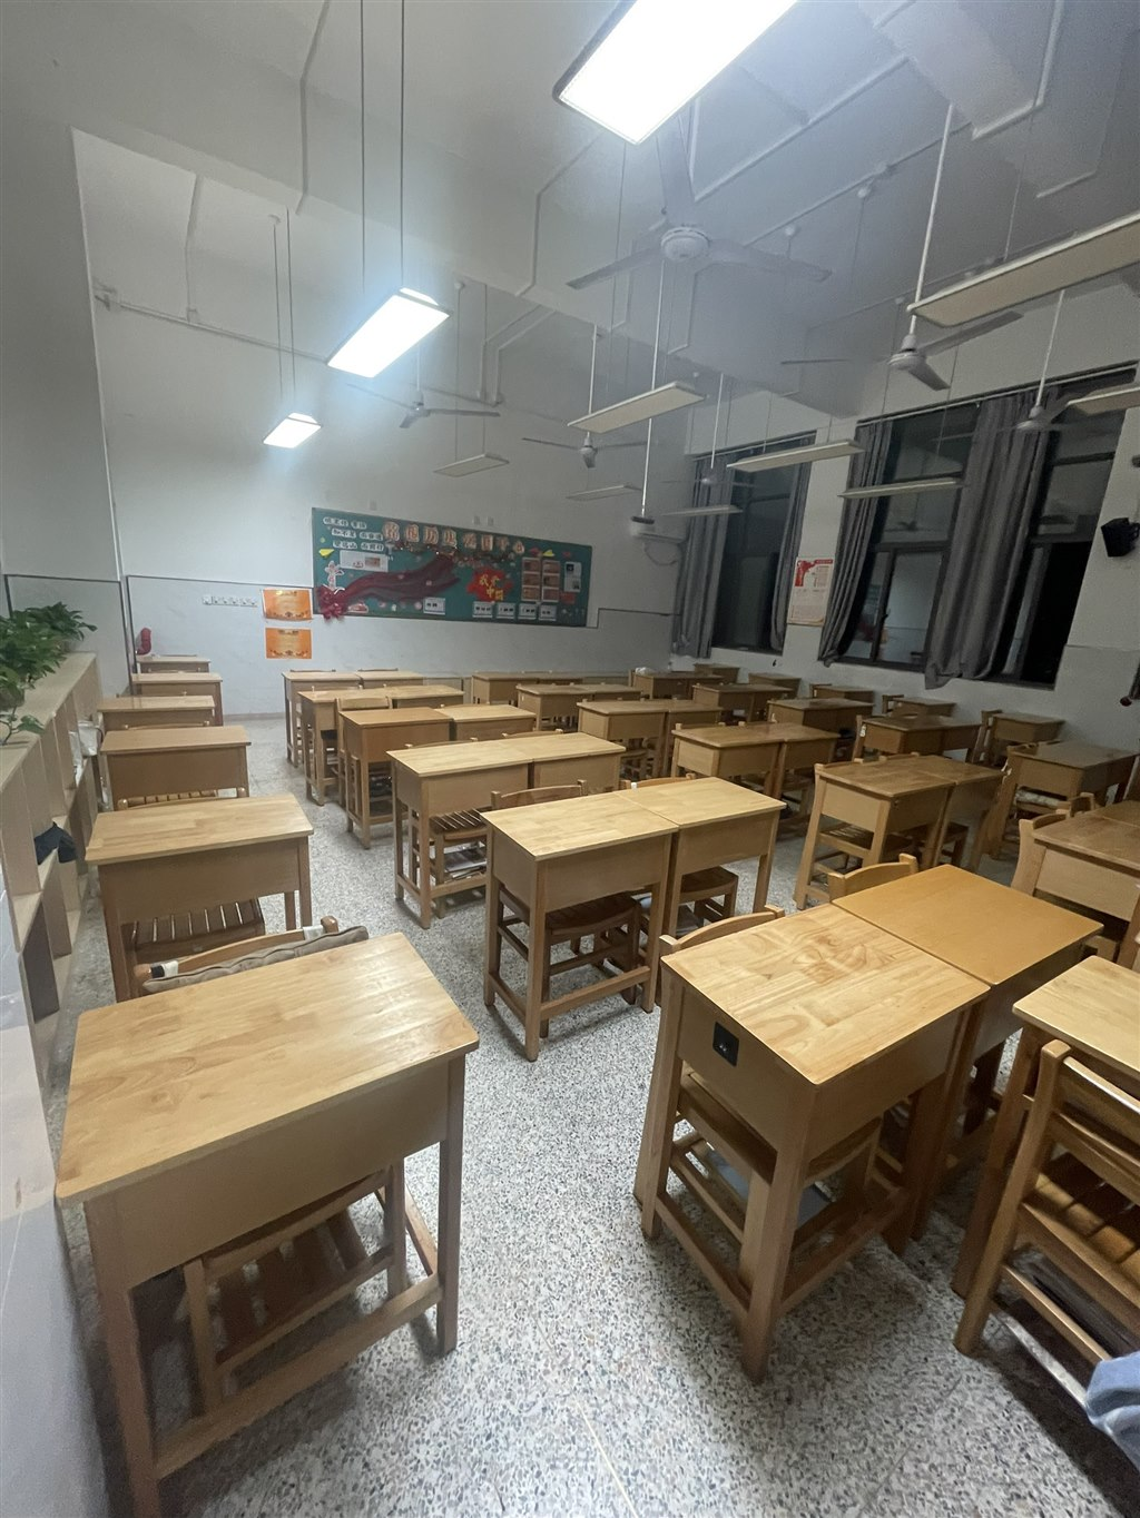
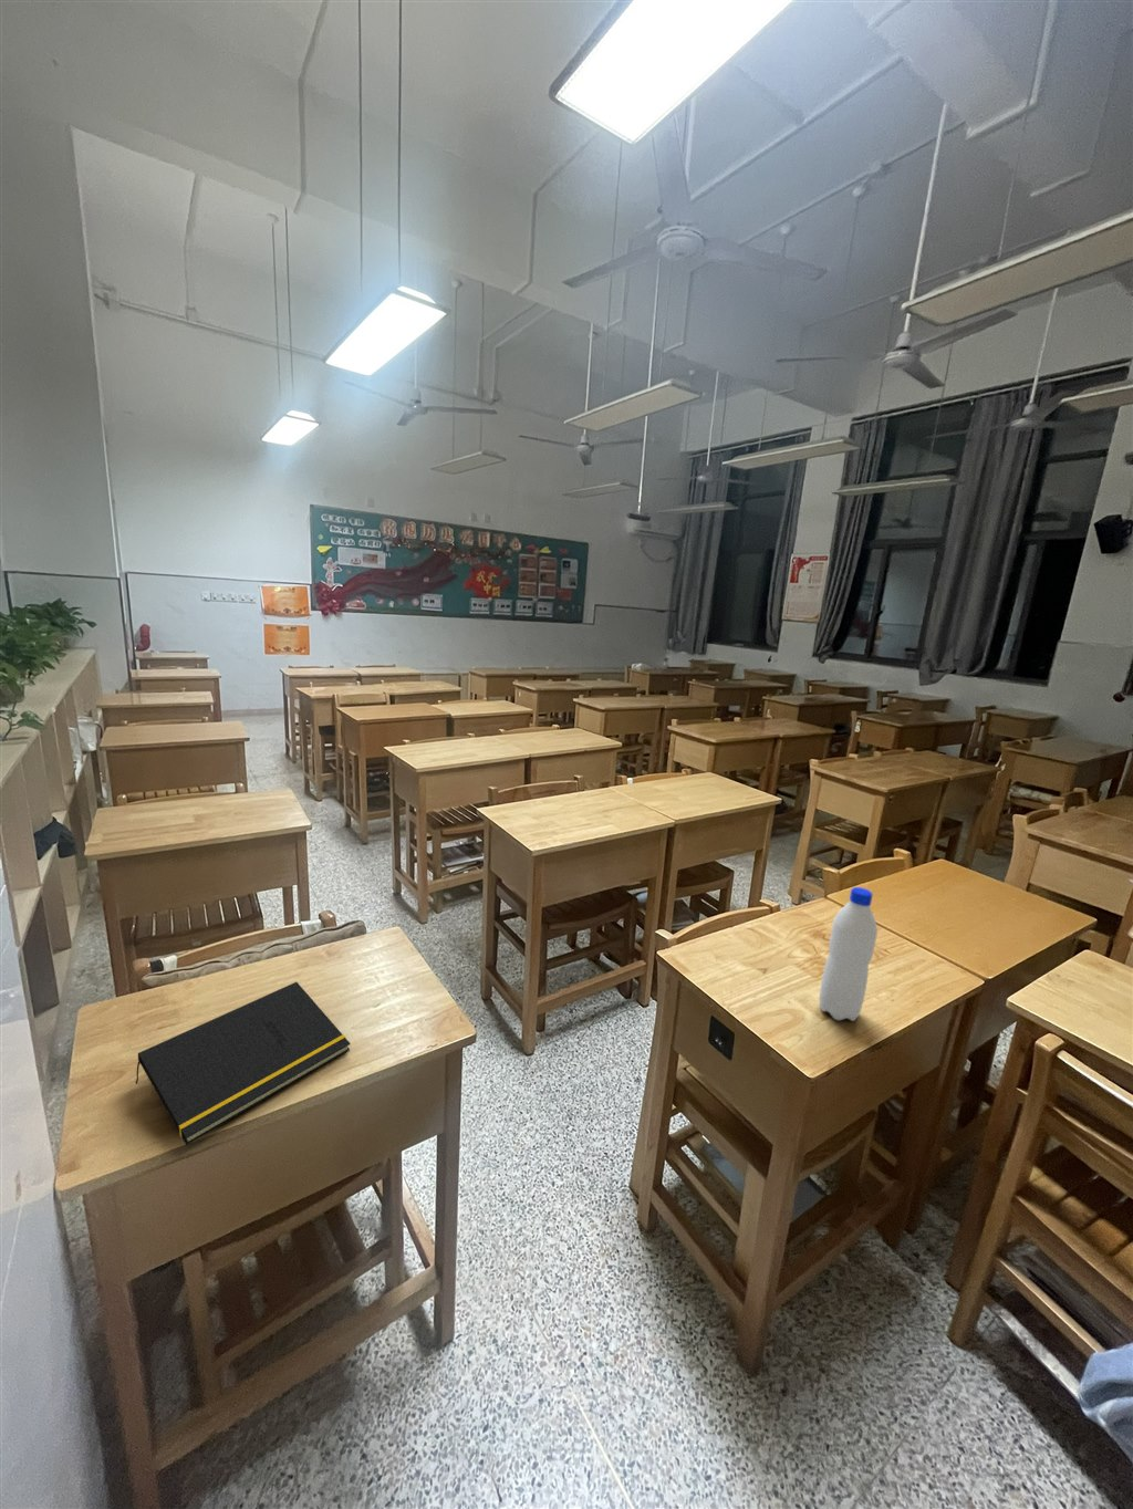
+ water bottle [818,887,878,1022]
+ notepad [134,982,352,1146]
